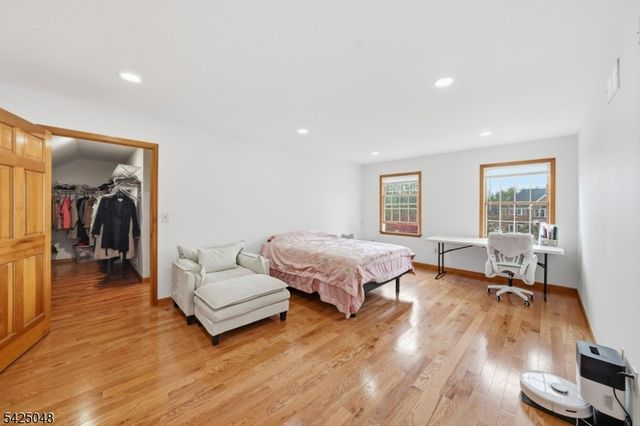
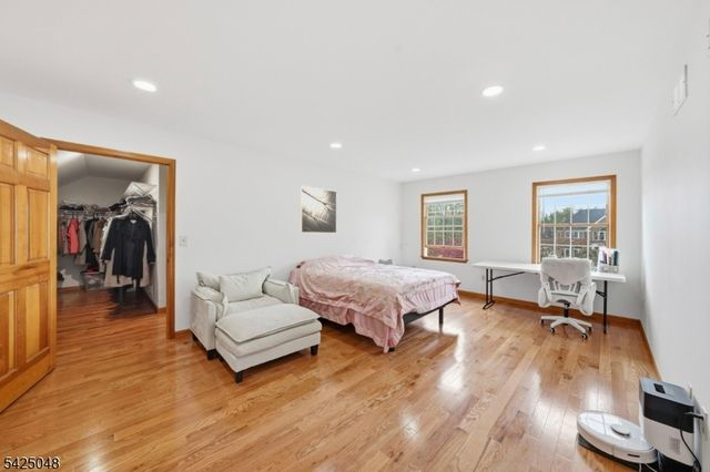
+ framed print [300,185,338,234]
